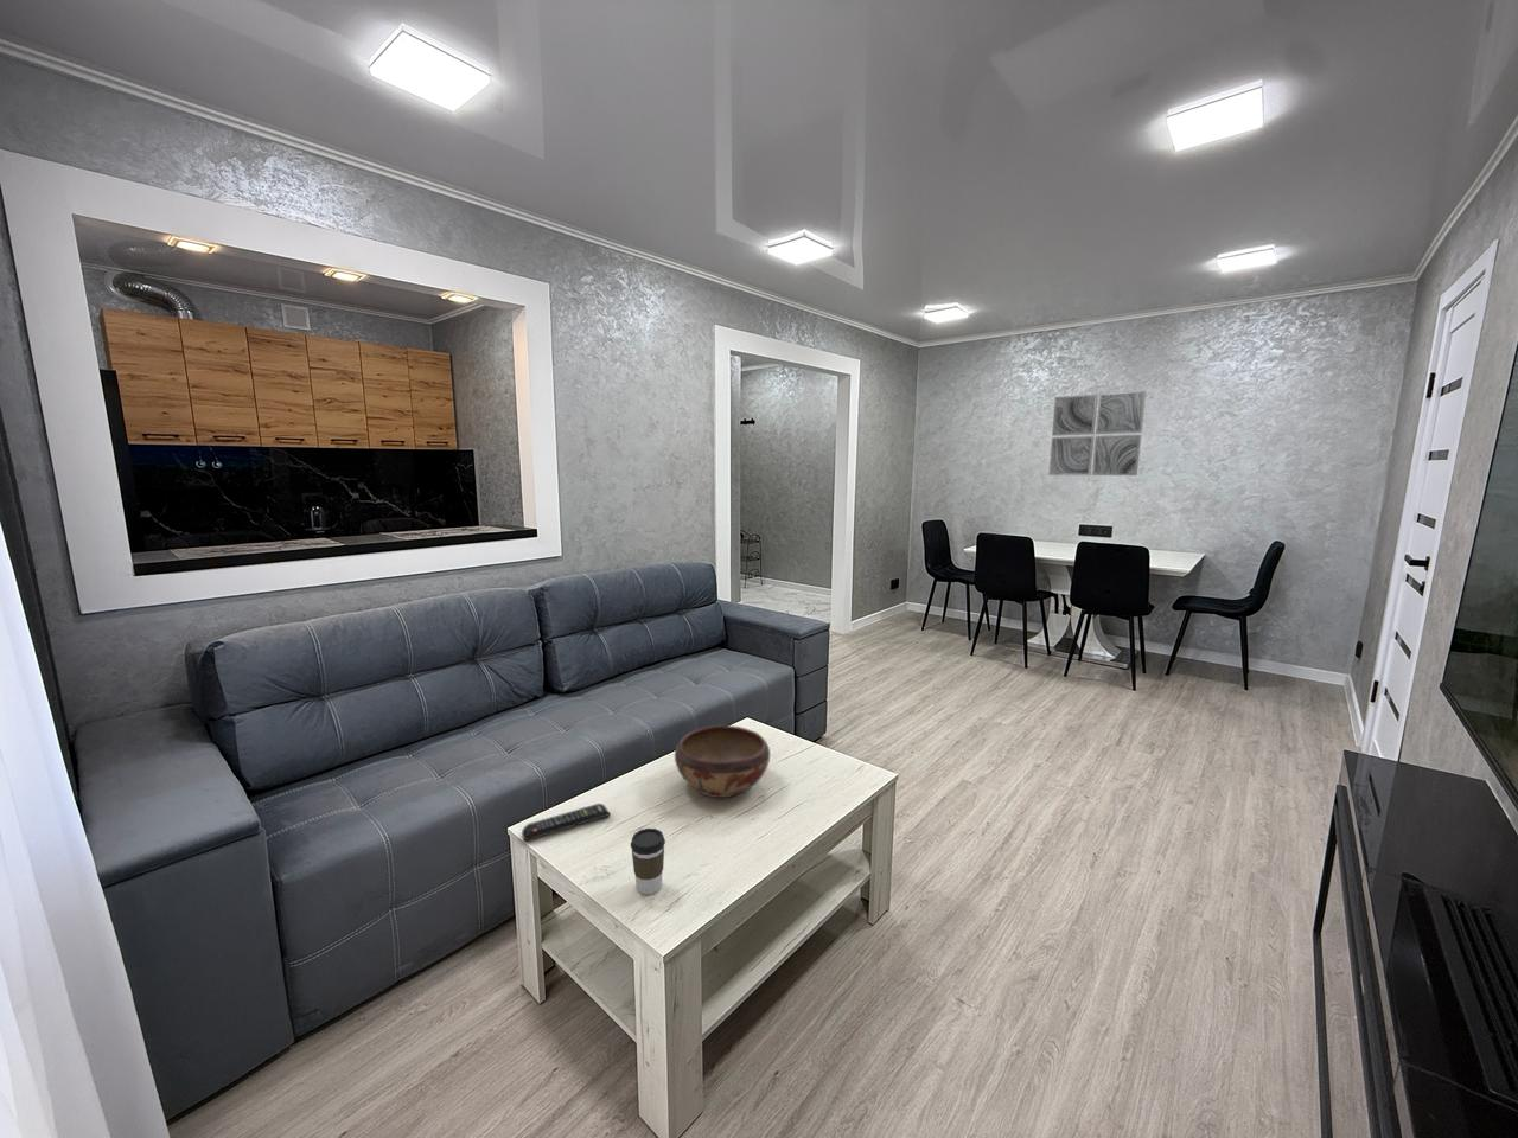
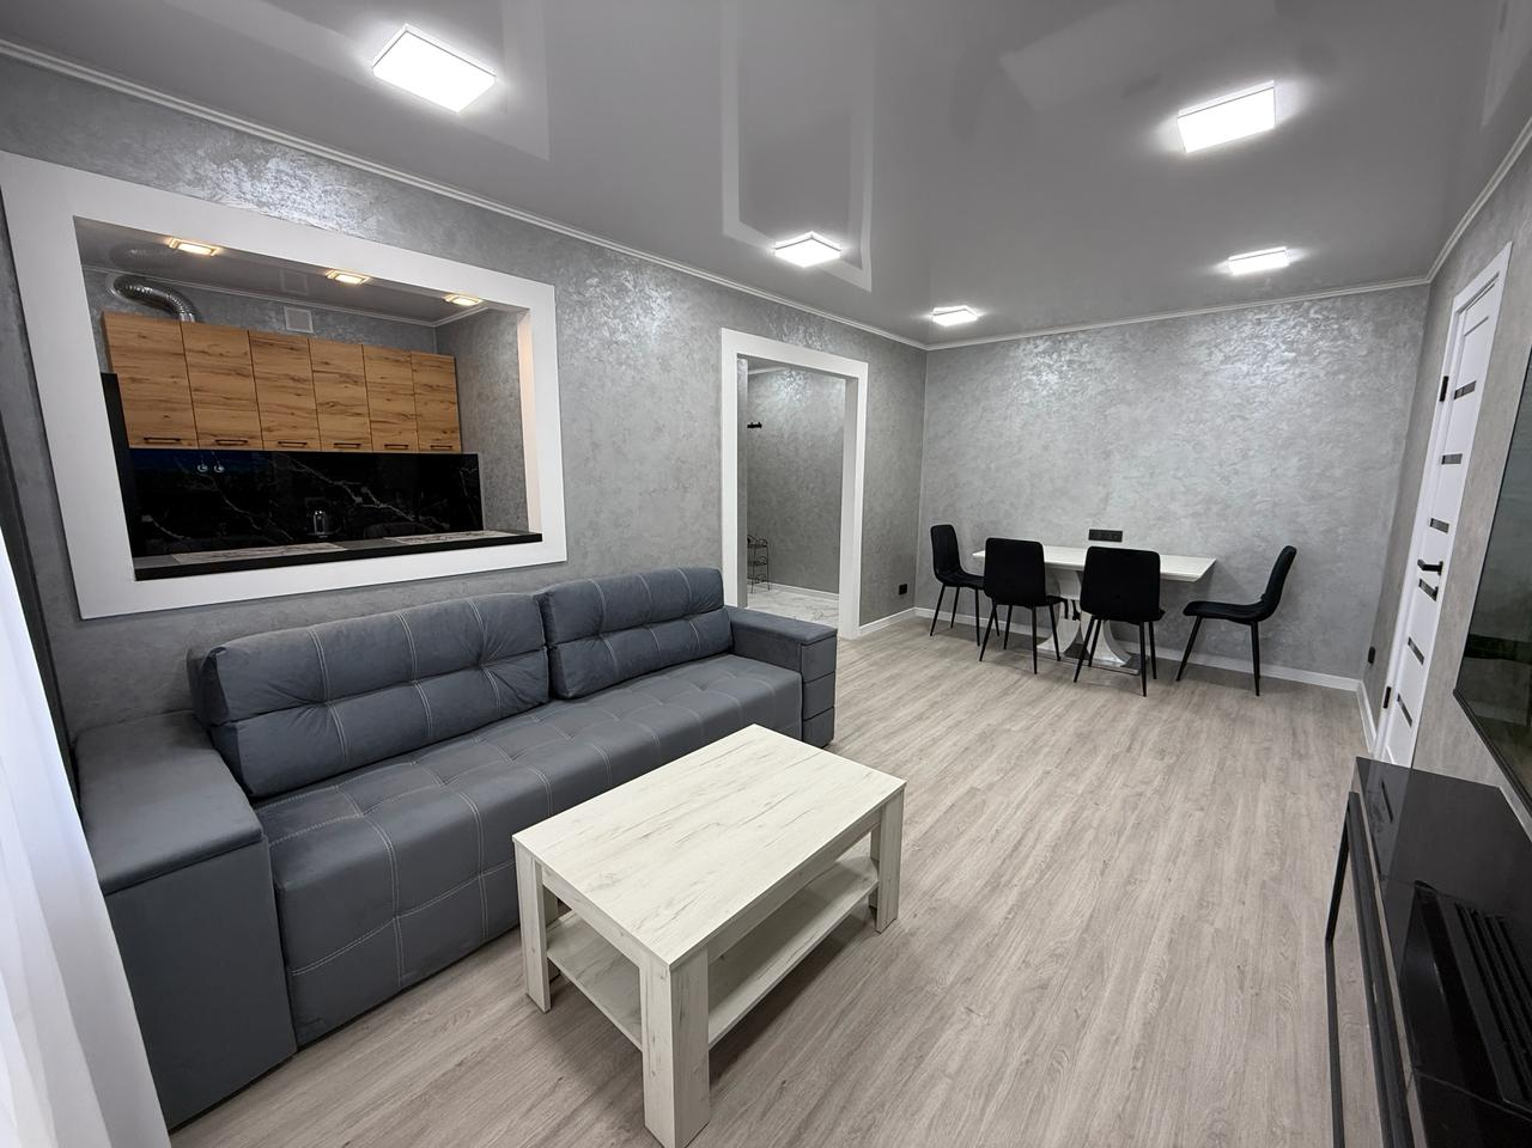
- decorative bowl [674,724,771,799]
- remote control [521,802,611,842]
- wall art [1048,390,1146,477]
- coffee cup [630,827,667,897]
